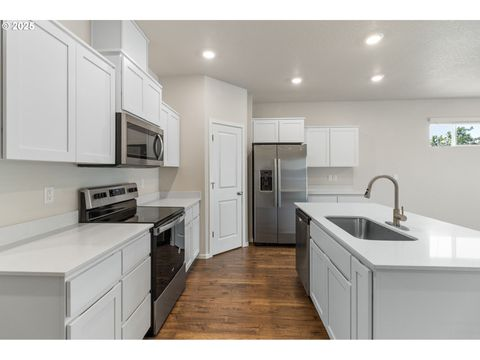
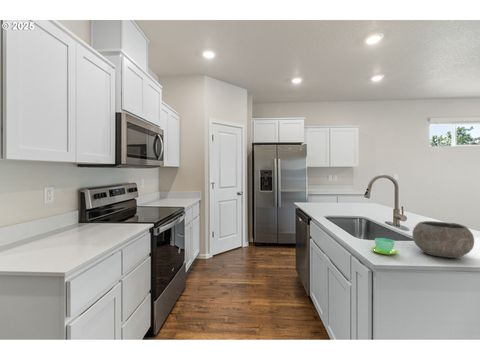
+ bowl [411,220,475,259]
+ cup [371,237,399,256]
